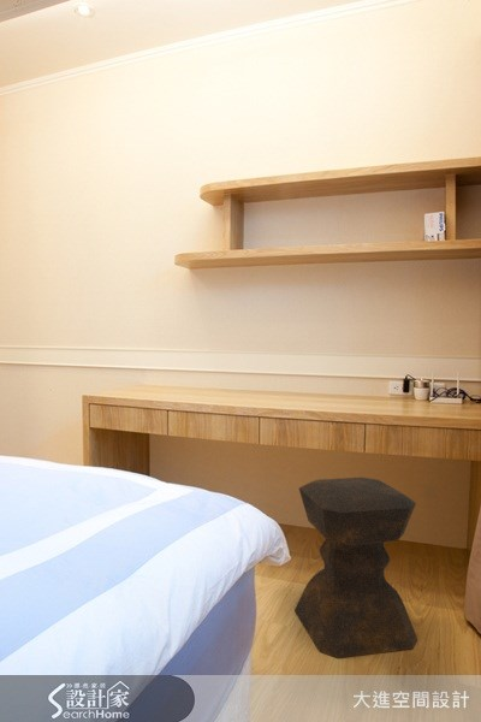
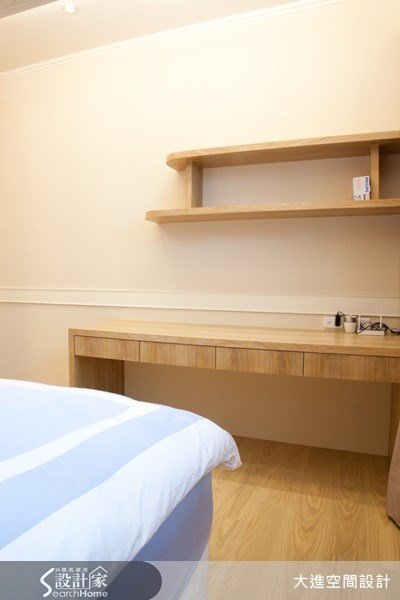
- stool [293,477,418,659]
